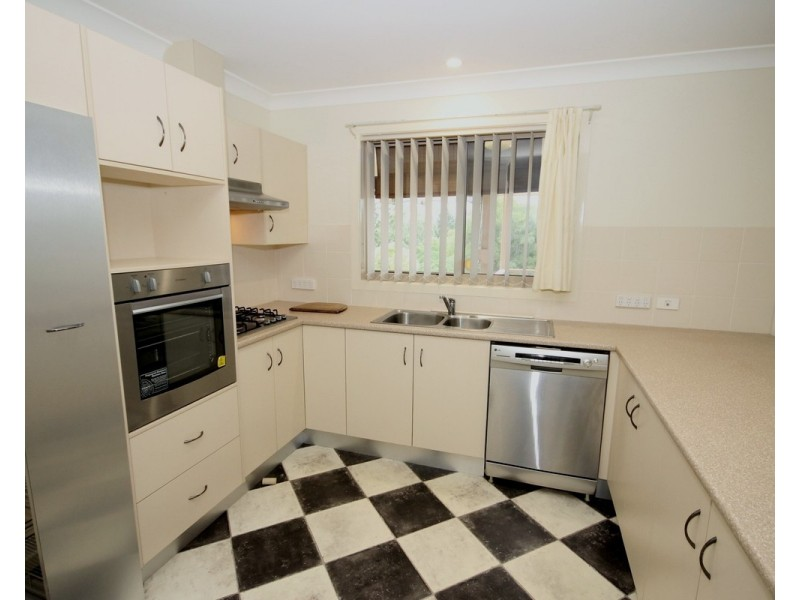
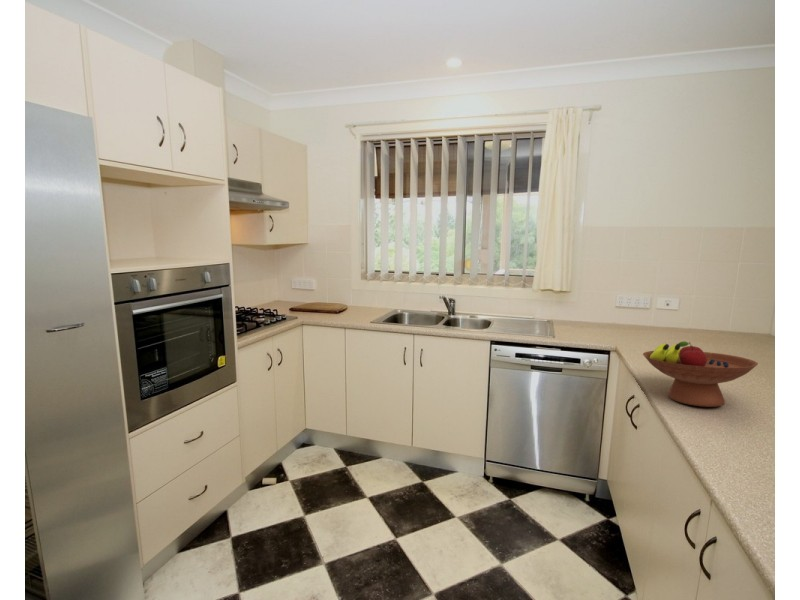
+ fruit bowl [642,340,759,408]
